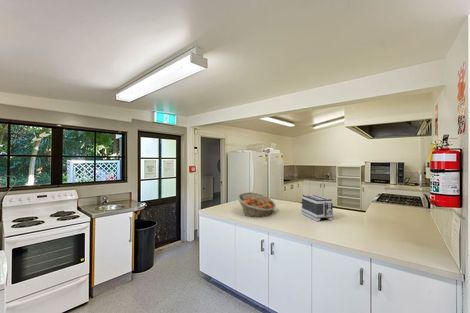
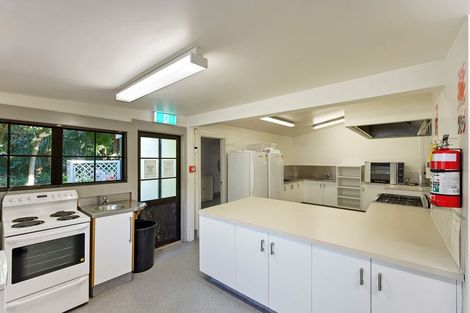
- toaster [300,194,334,222]
- fruit basket [237,191,277,218]
